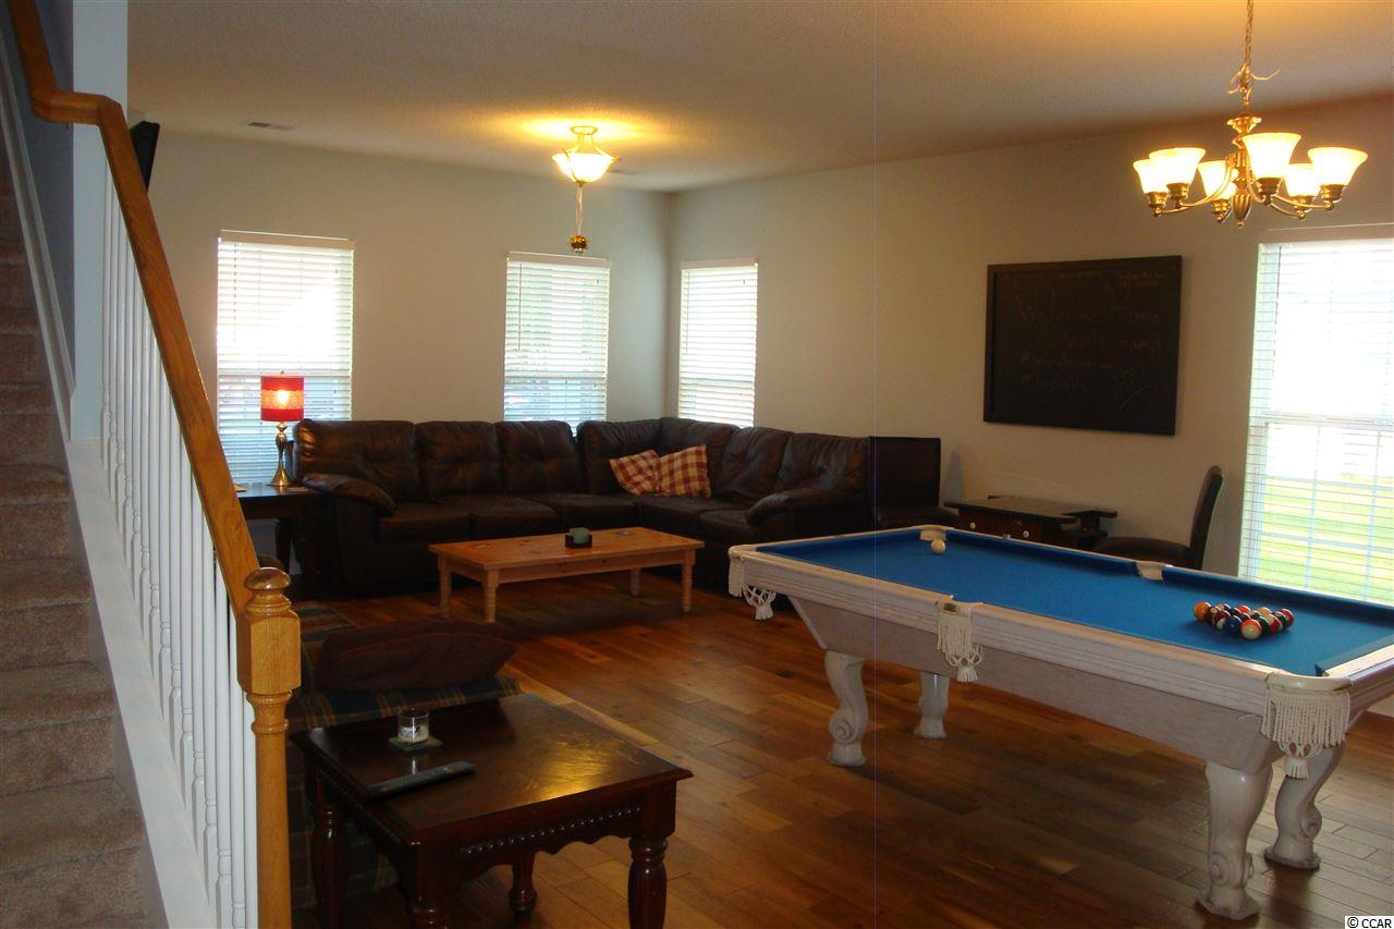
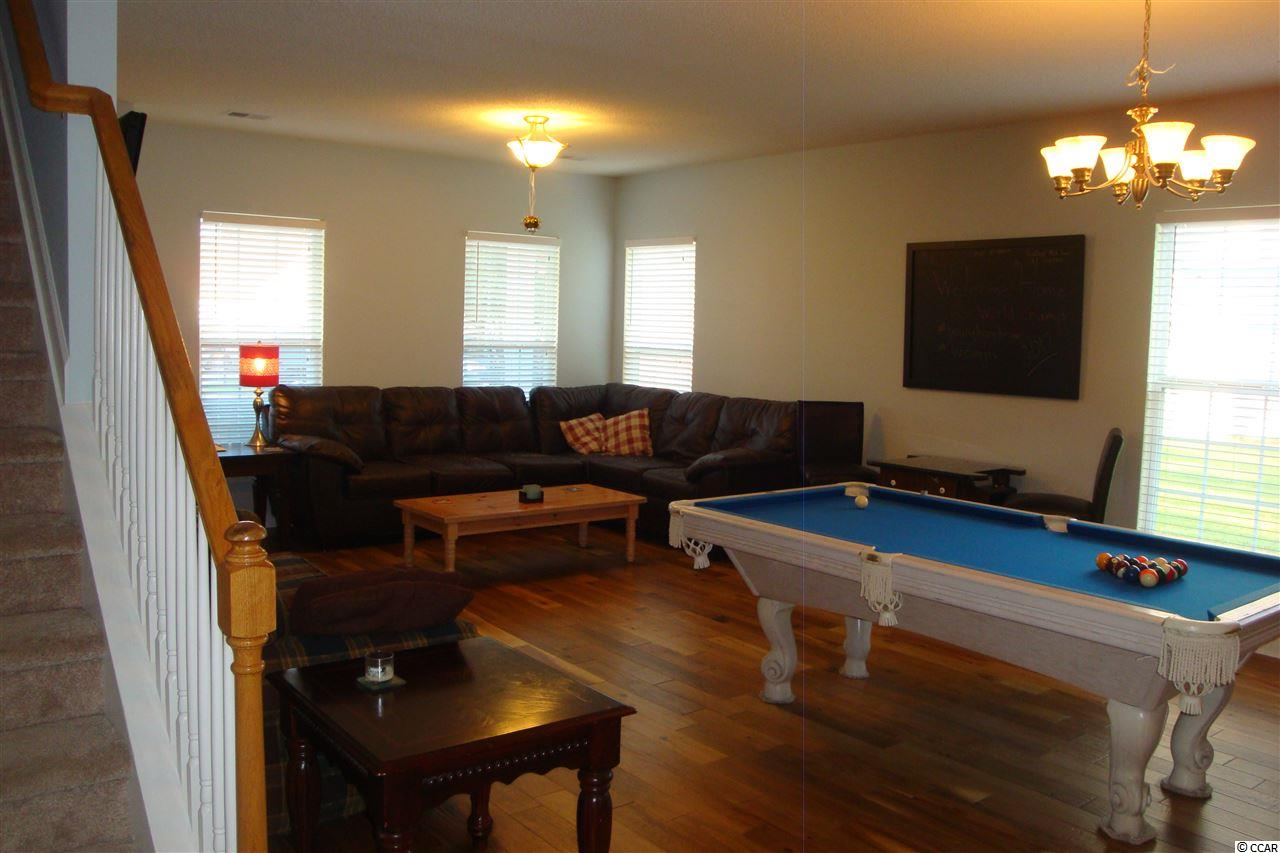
- remote control [367,760,478,798]
